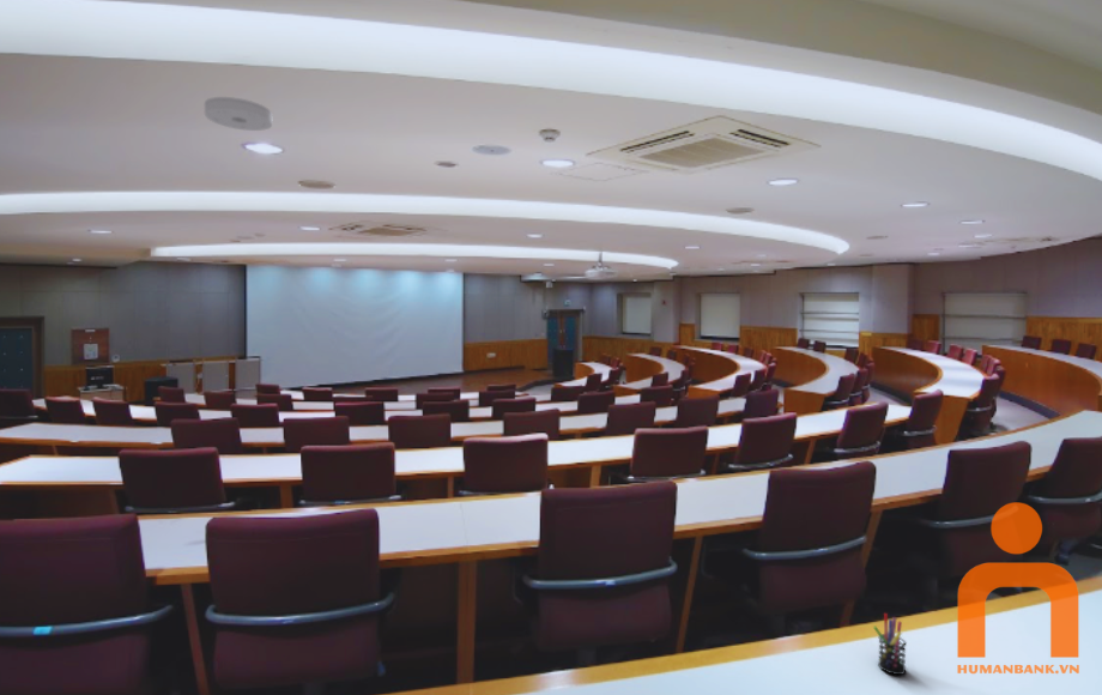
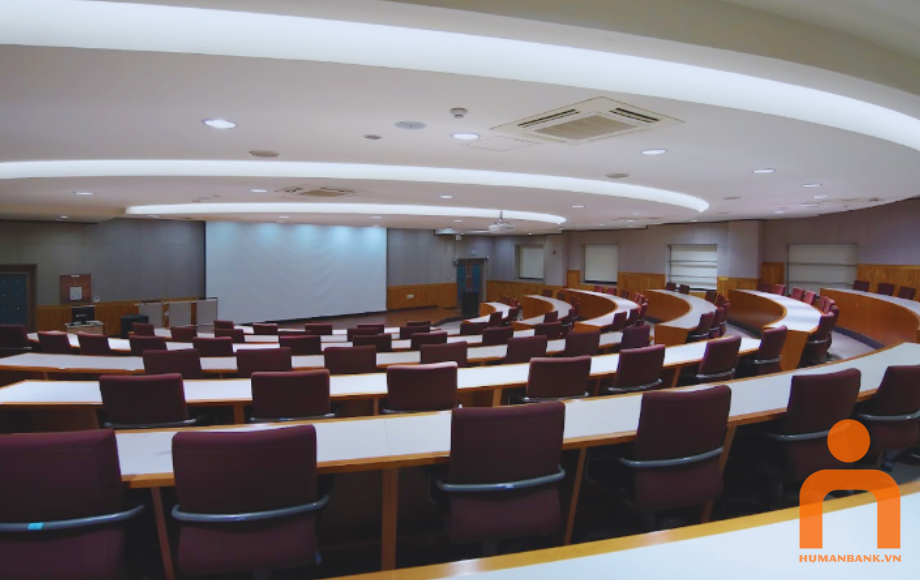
- smoke detector [204,96,273,132]
- pen holder [872,612,908,676]
